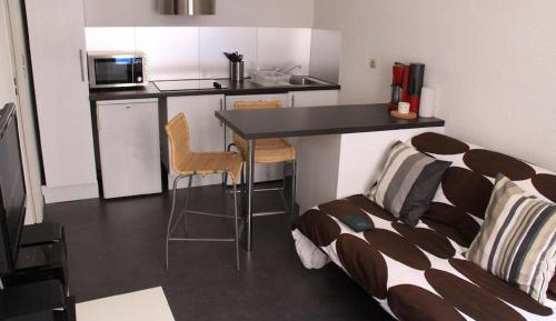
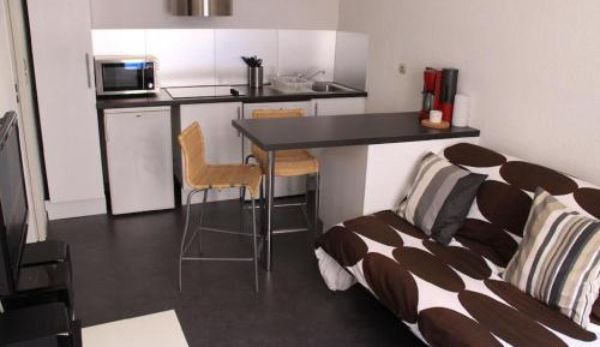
- tablet [337,213,376,233]
